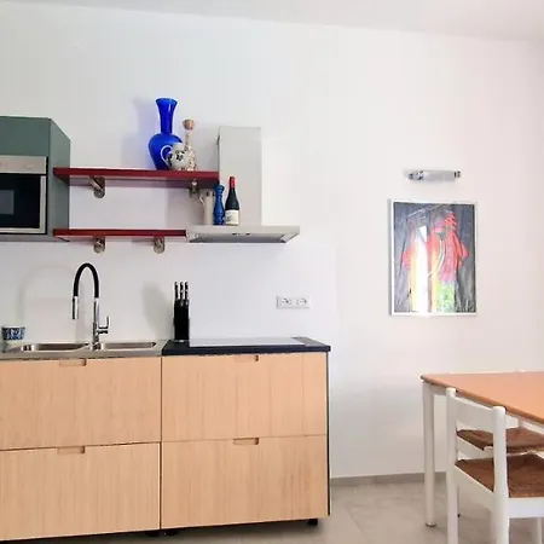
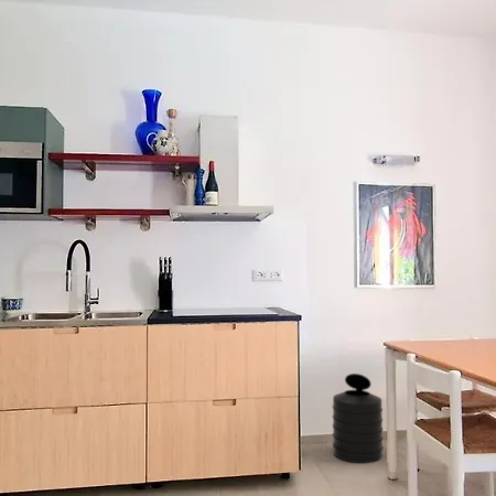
+ trash can [332,373,385,464]
